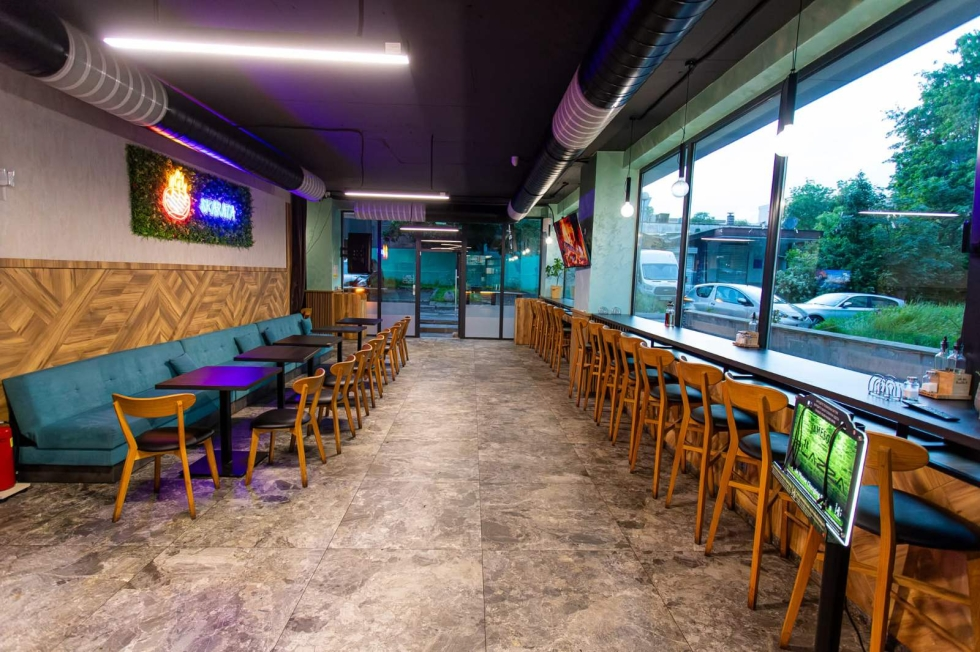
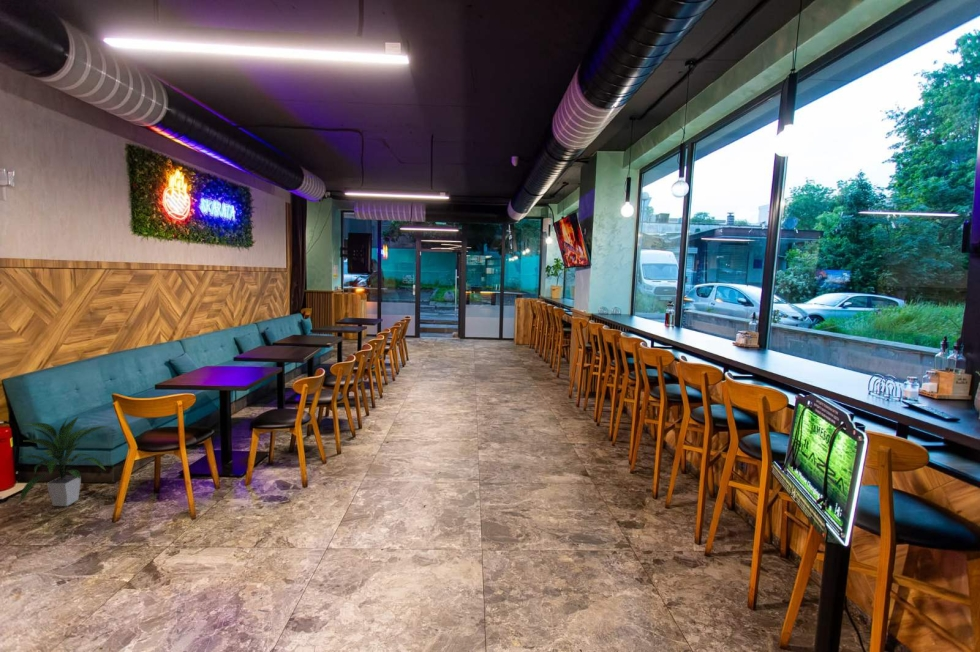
+ indoor plant [19,415,108,507]
